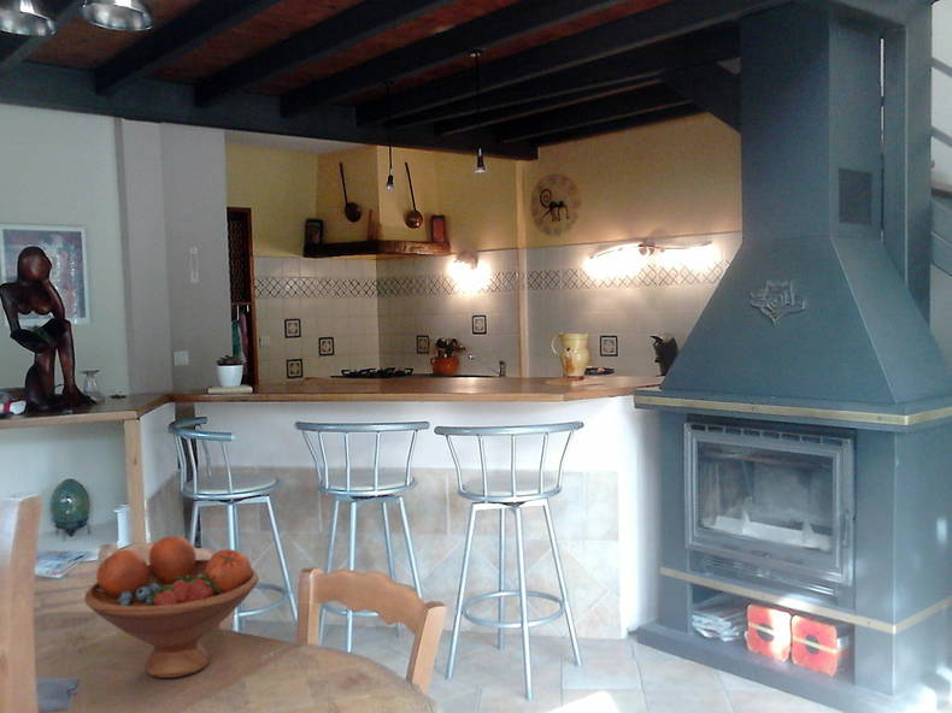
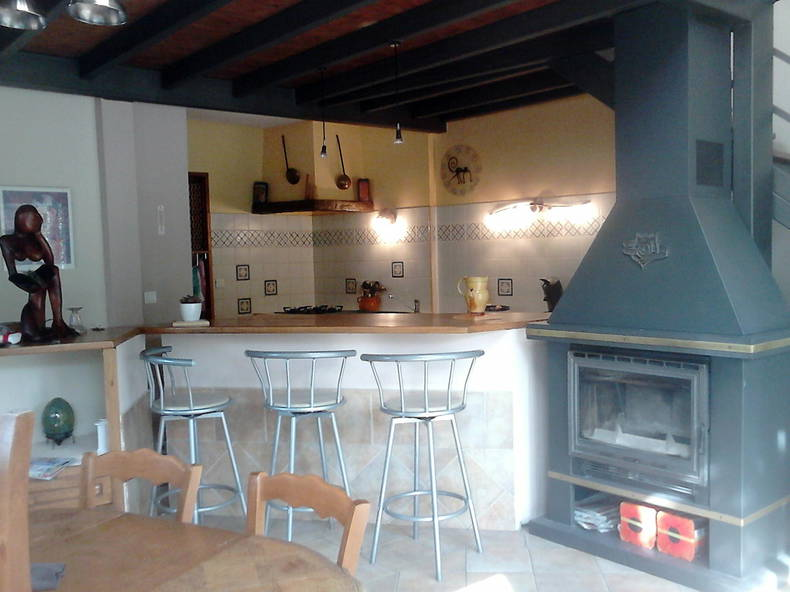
- fruit bowl [83,535,259,679]
